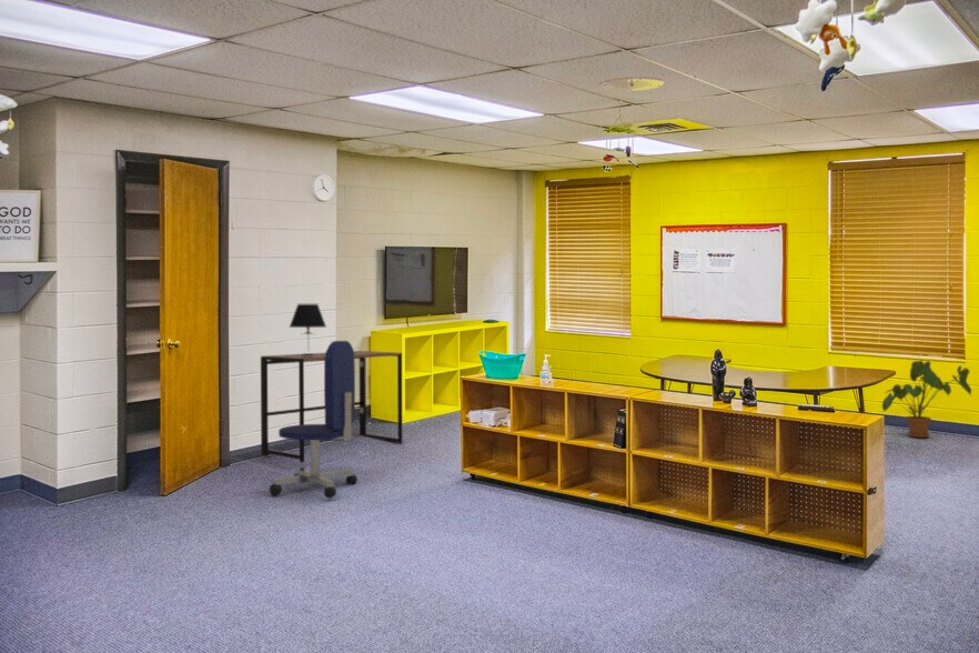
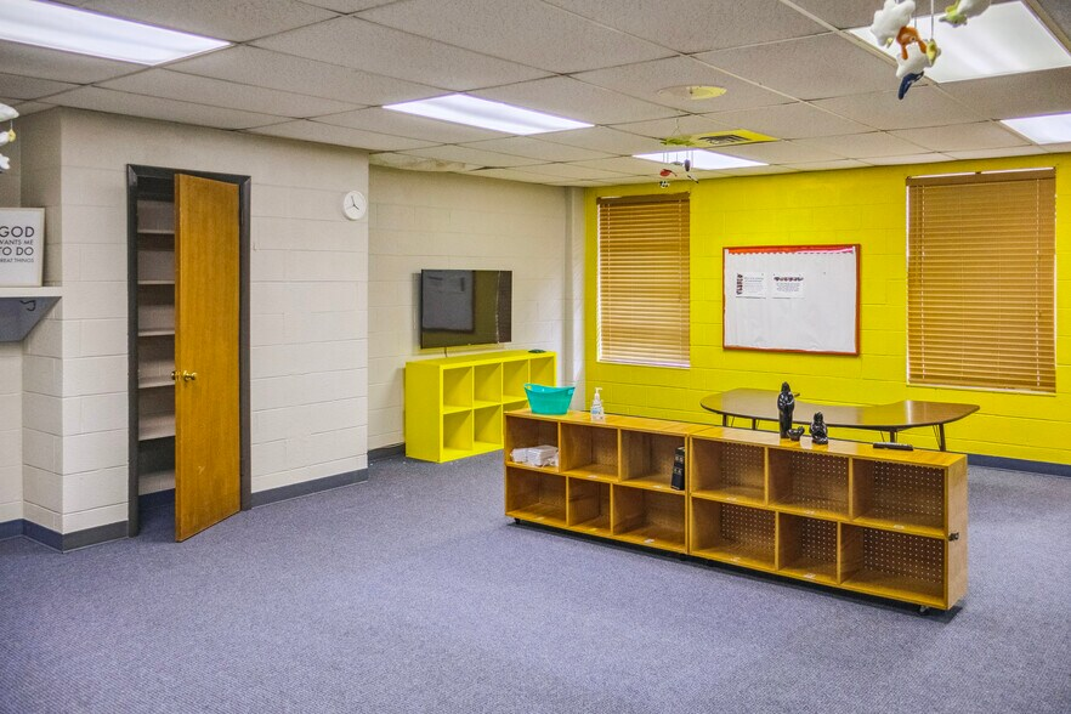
- desk [260,350,403,464]
- house plant [881,360,972,439]
- office chair [269,340,359,500]
- table lamp [287,303,327,356]
